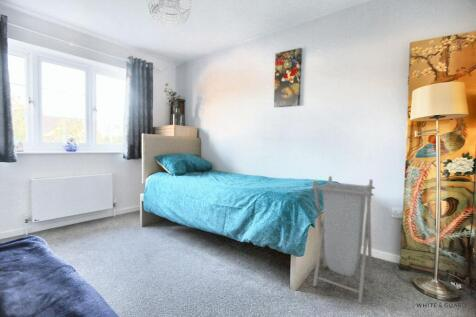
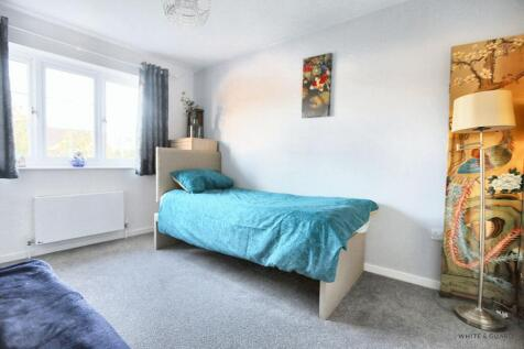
- laundry hamper [310,175,376,304]
